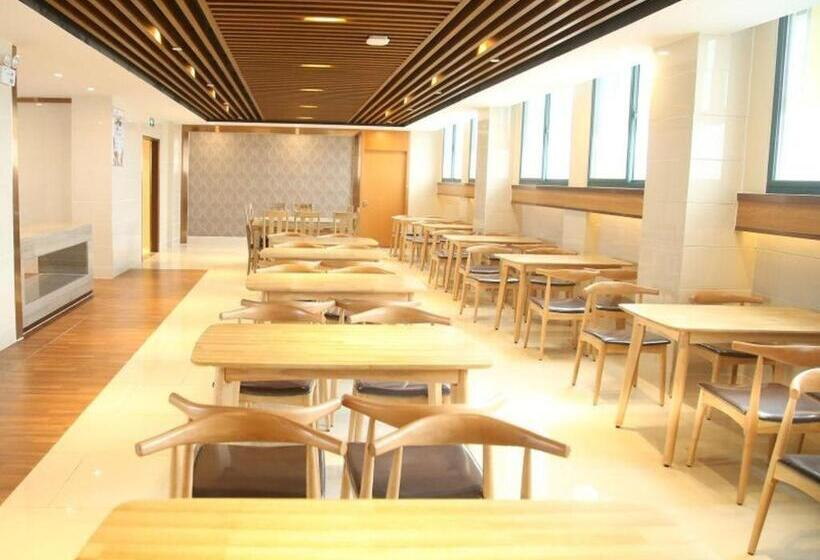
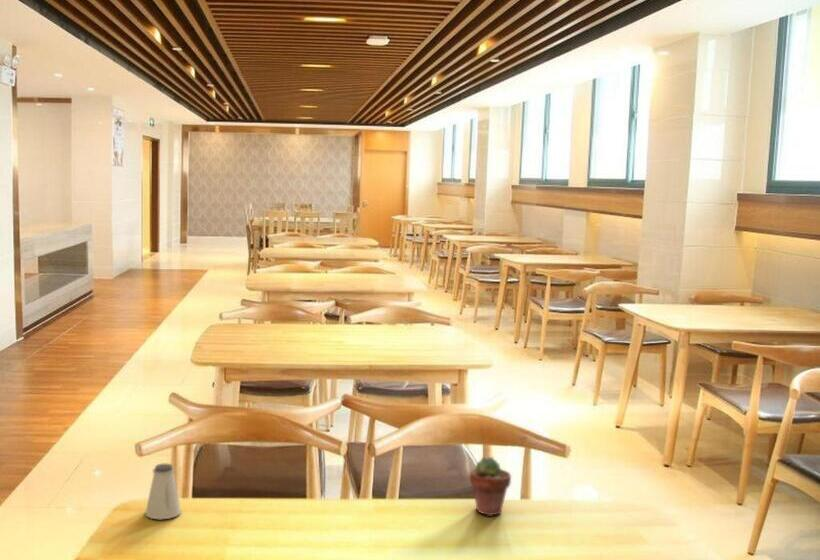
+ potted succulent [469,456,512,517]
+ saltshaker [145,462,182,520]
